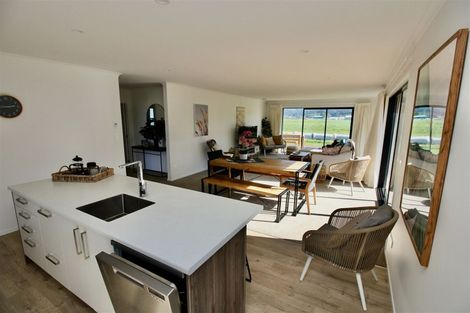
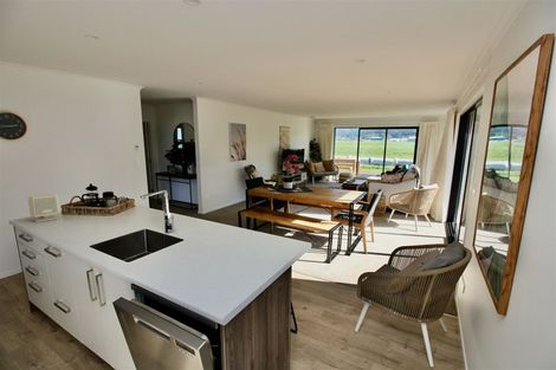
+ speaker [26,194,62,223]
